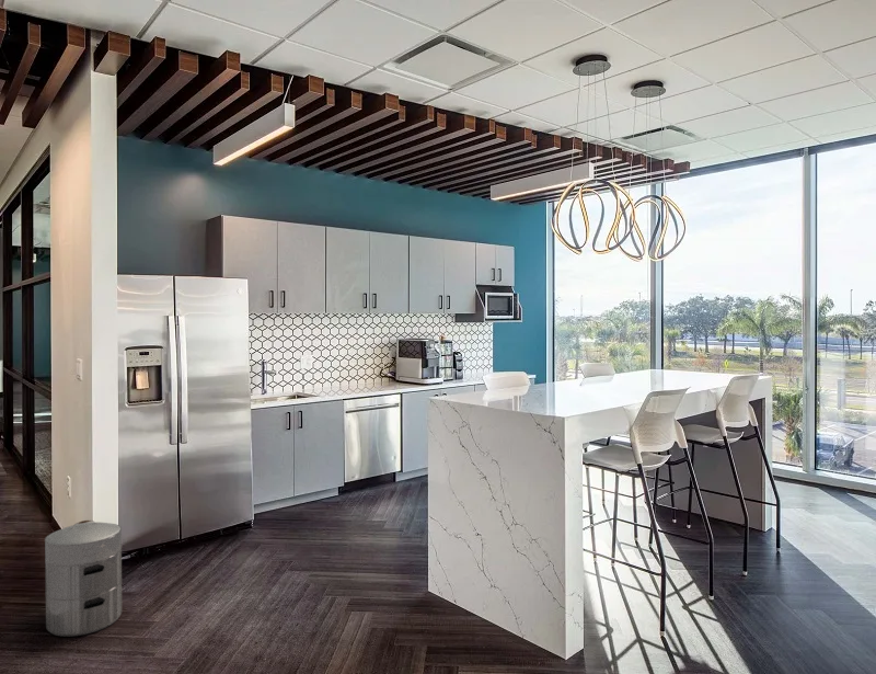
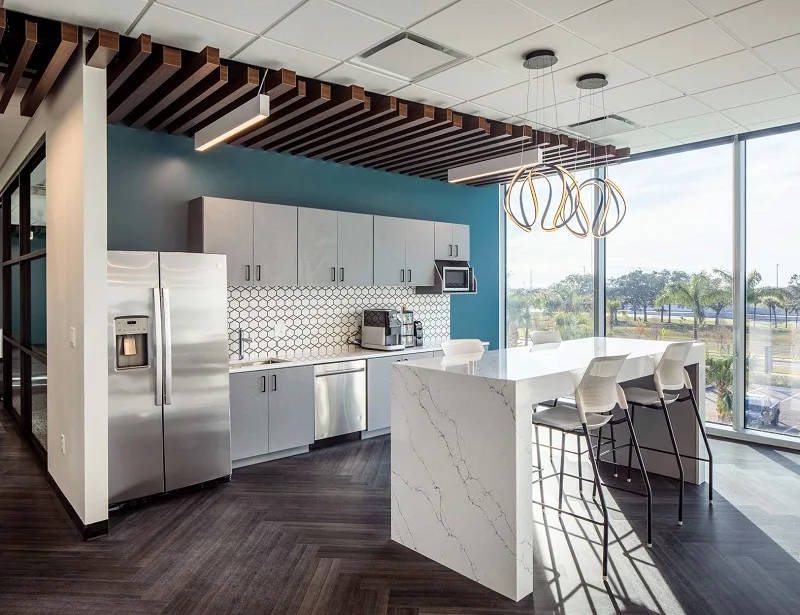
- waste bin [44,519,123,638]
